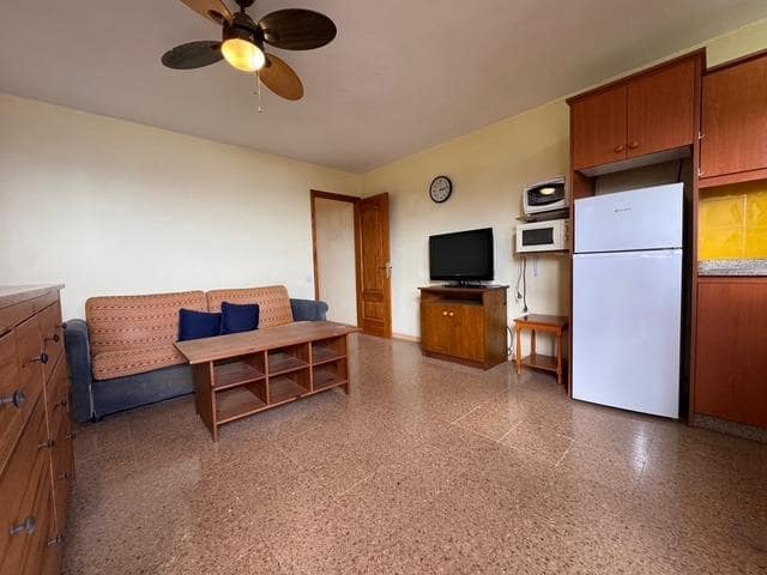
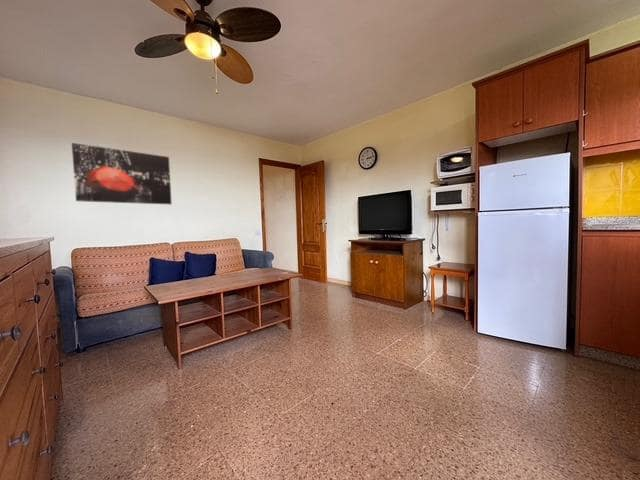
+ wall art [71,142,173,205]
